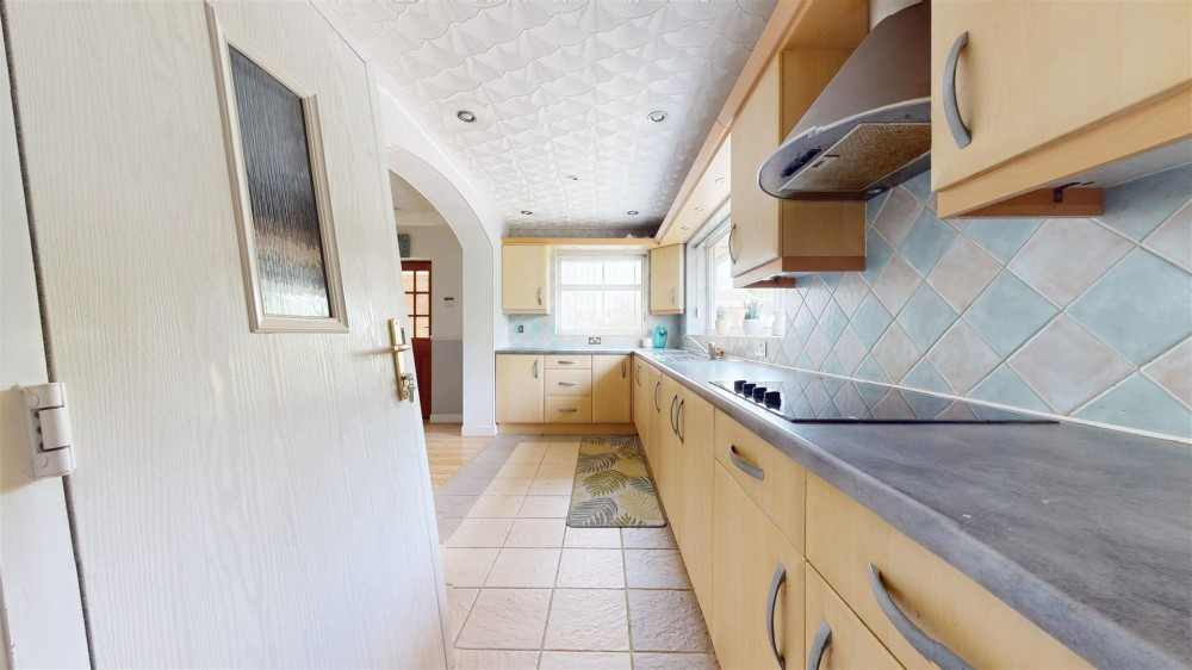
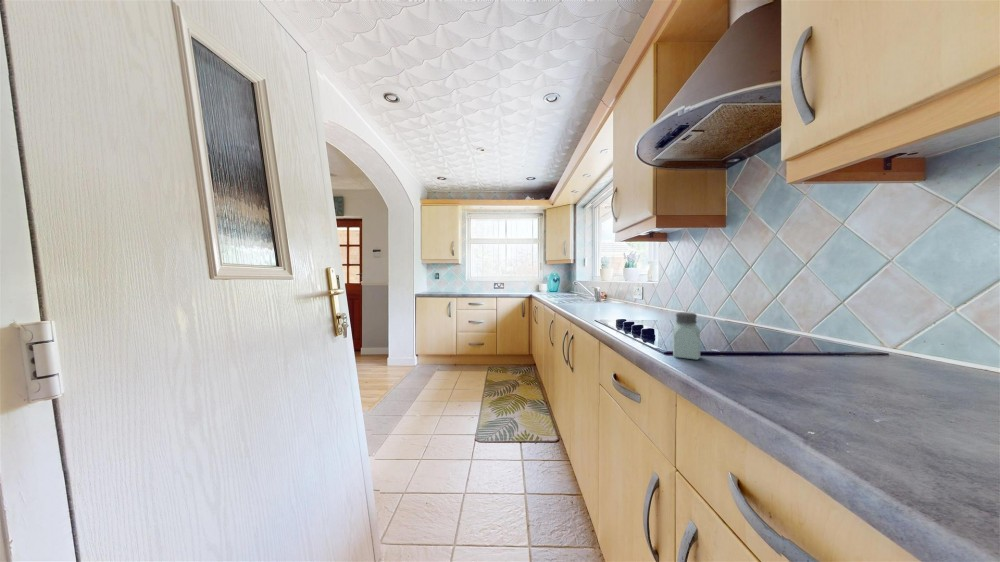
+ saltshaker [672,311,701,361]
